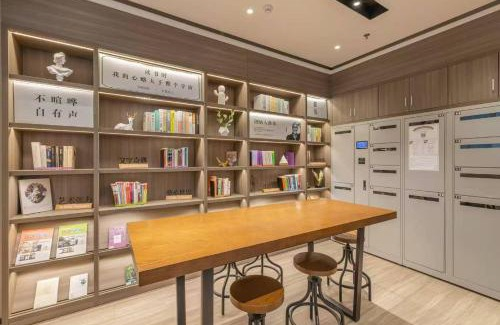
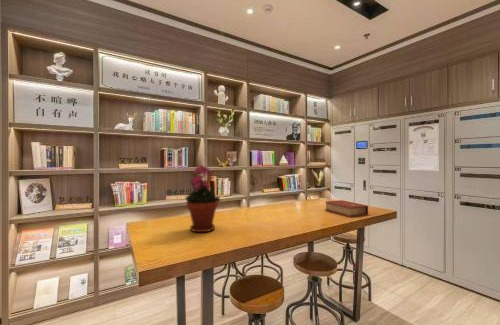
+ potted plant [184,164,221,234]
+ book [324,199,369,218]
